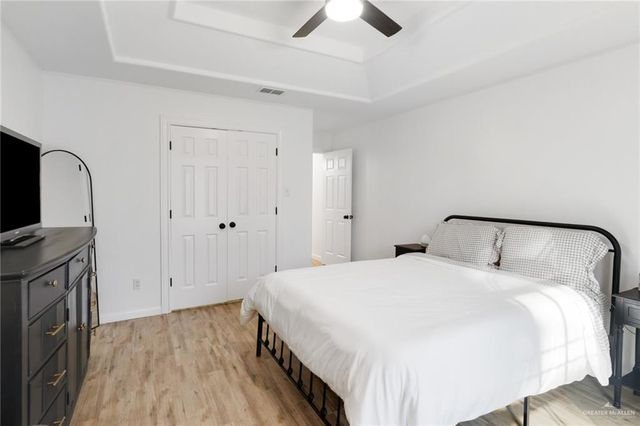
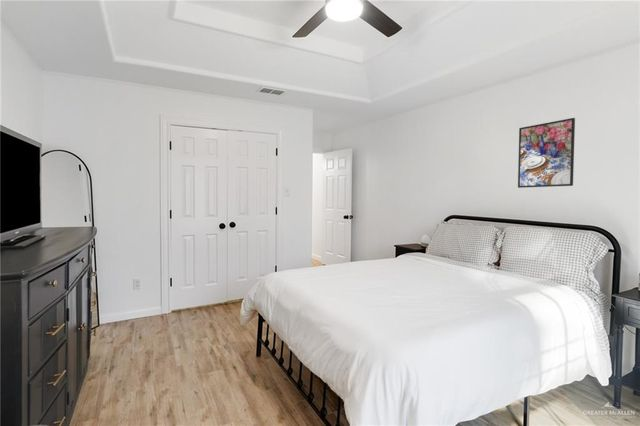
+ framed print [517,117,576,189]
